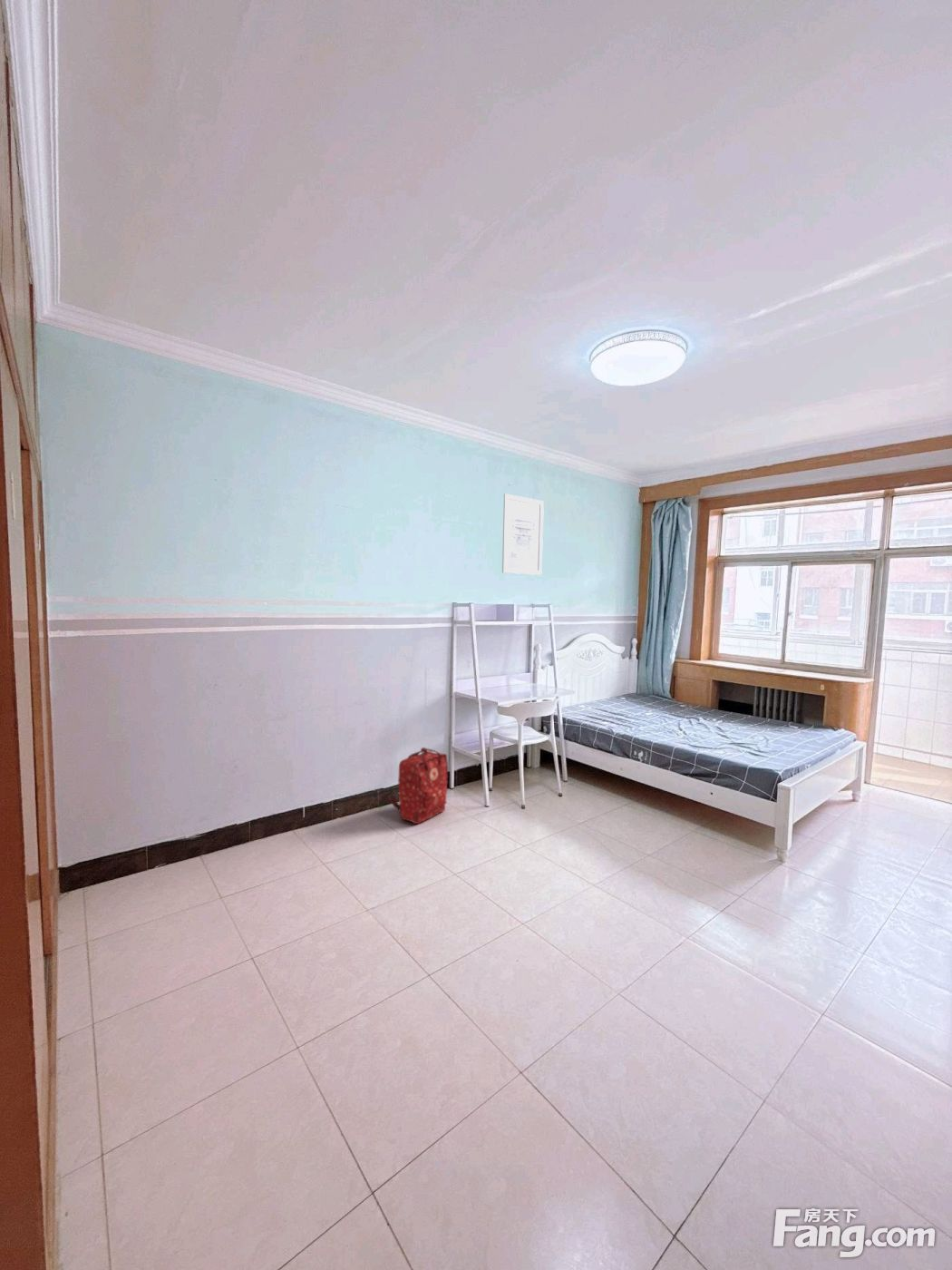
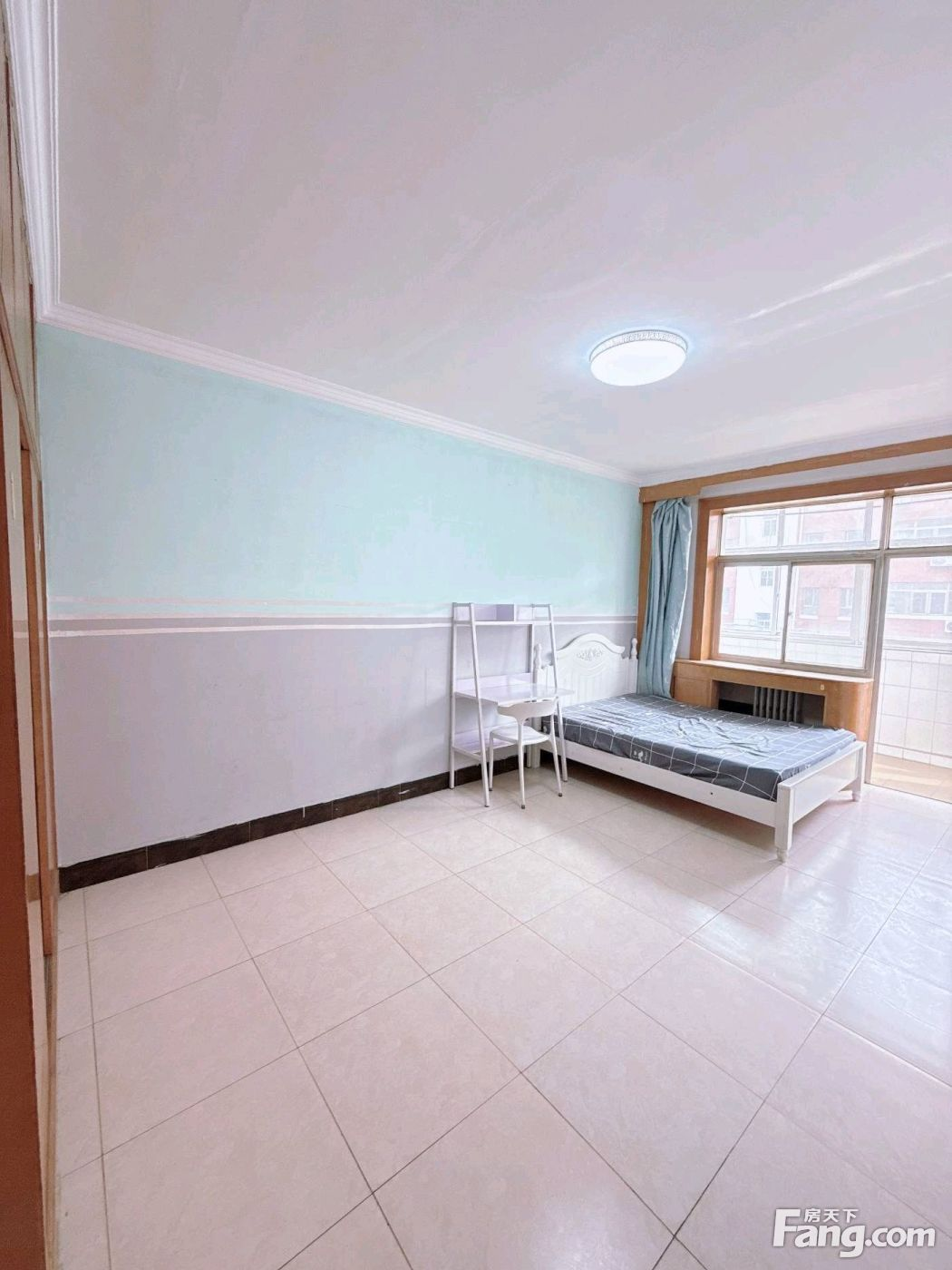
- wall art [501,493,545,576]
- backpack [388,747,449,825]
